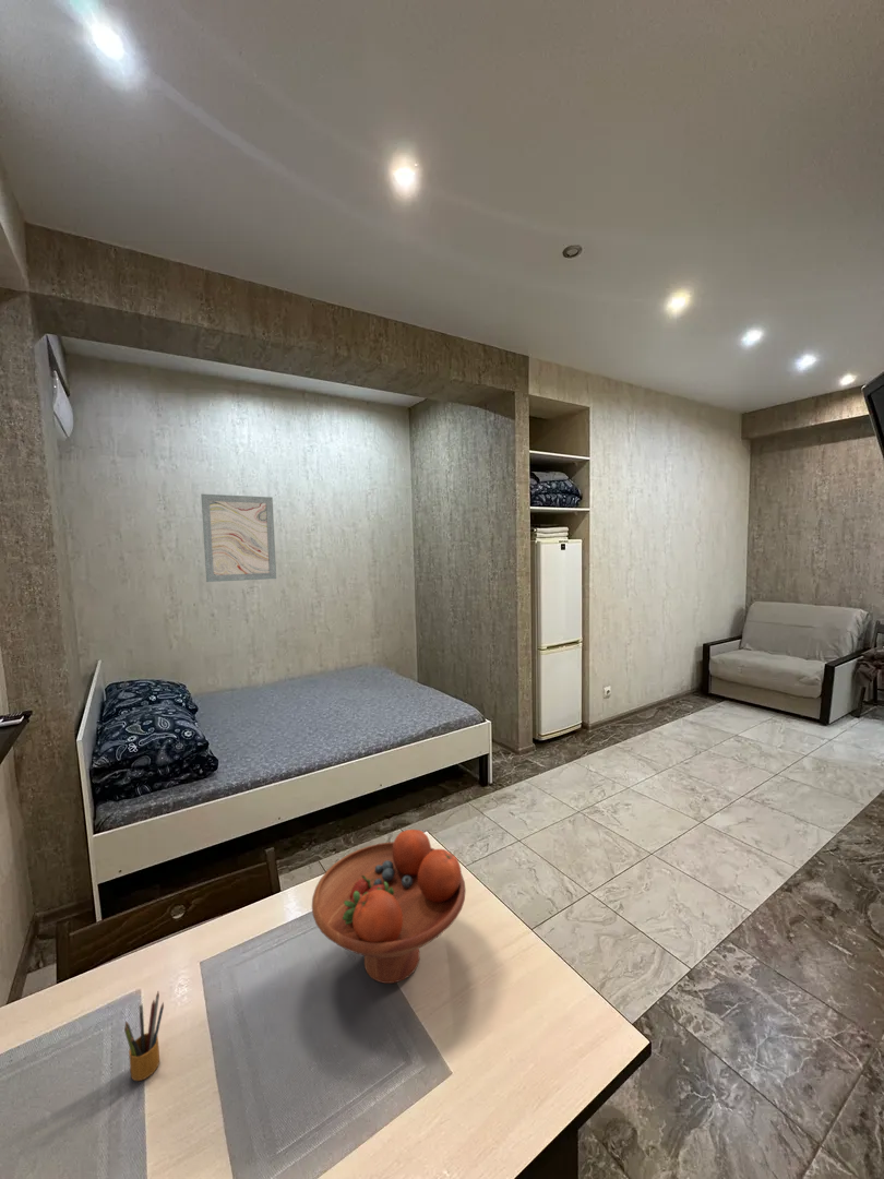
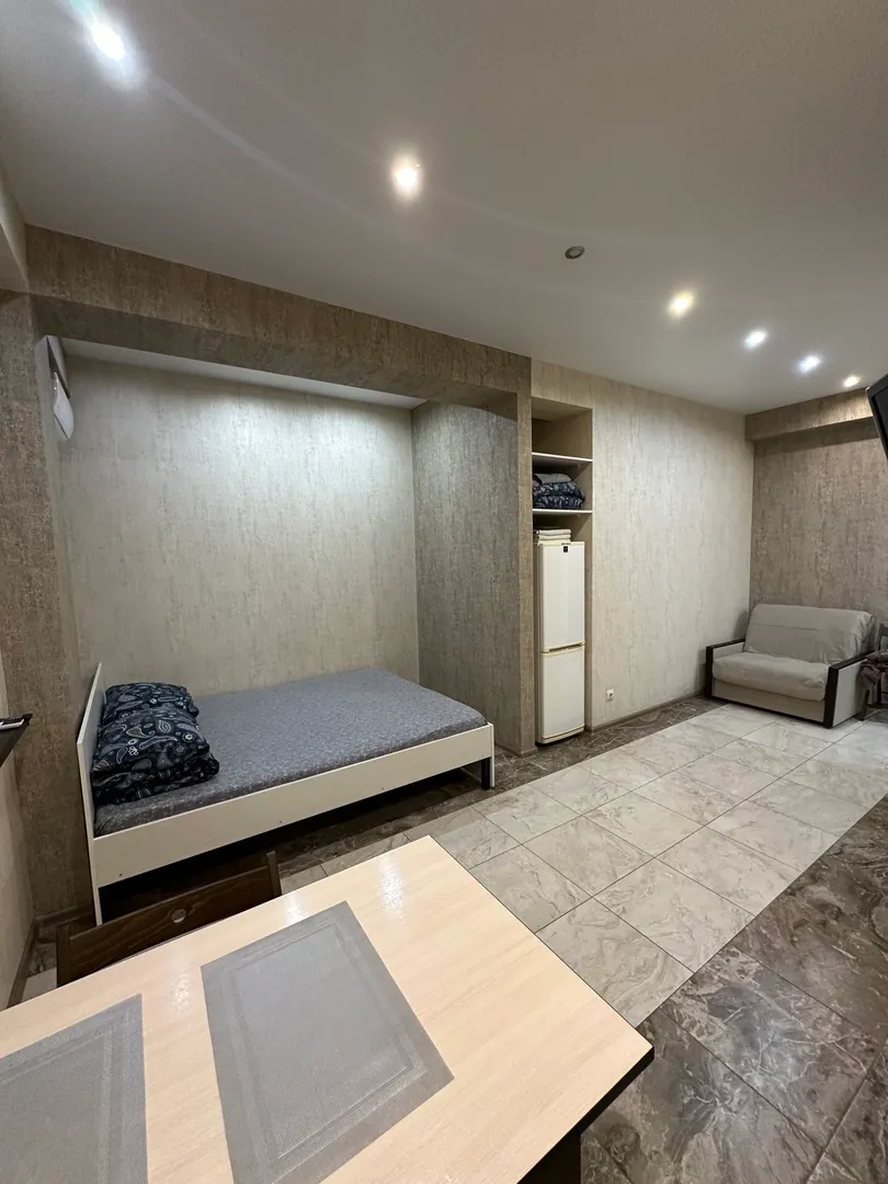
- wall art [201,493,277,583]
- pencil box [123,991,165,1082]
- fruit bowl [311,829,467,985]
